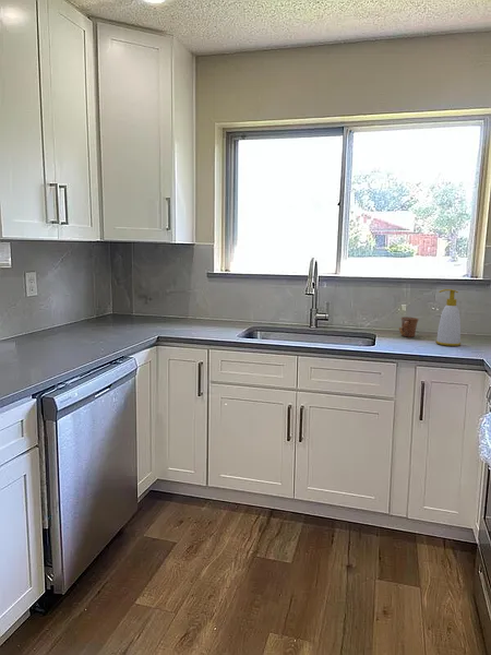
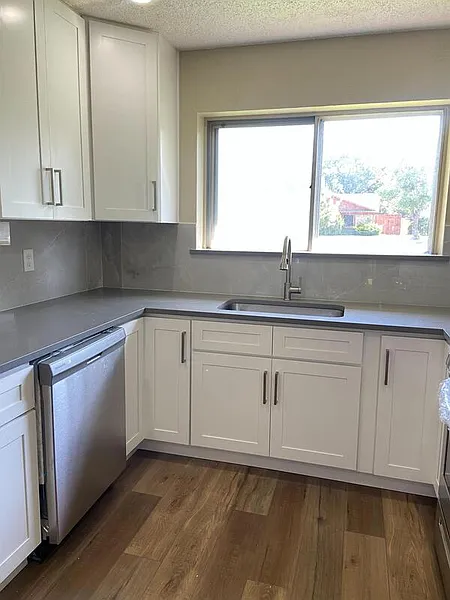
- soap bottle [435,288,462,347]
- mug [398,315,420,338]
